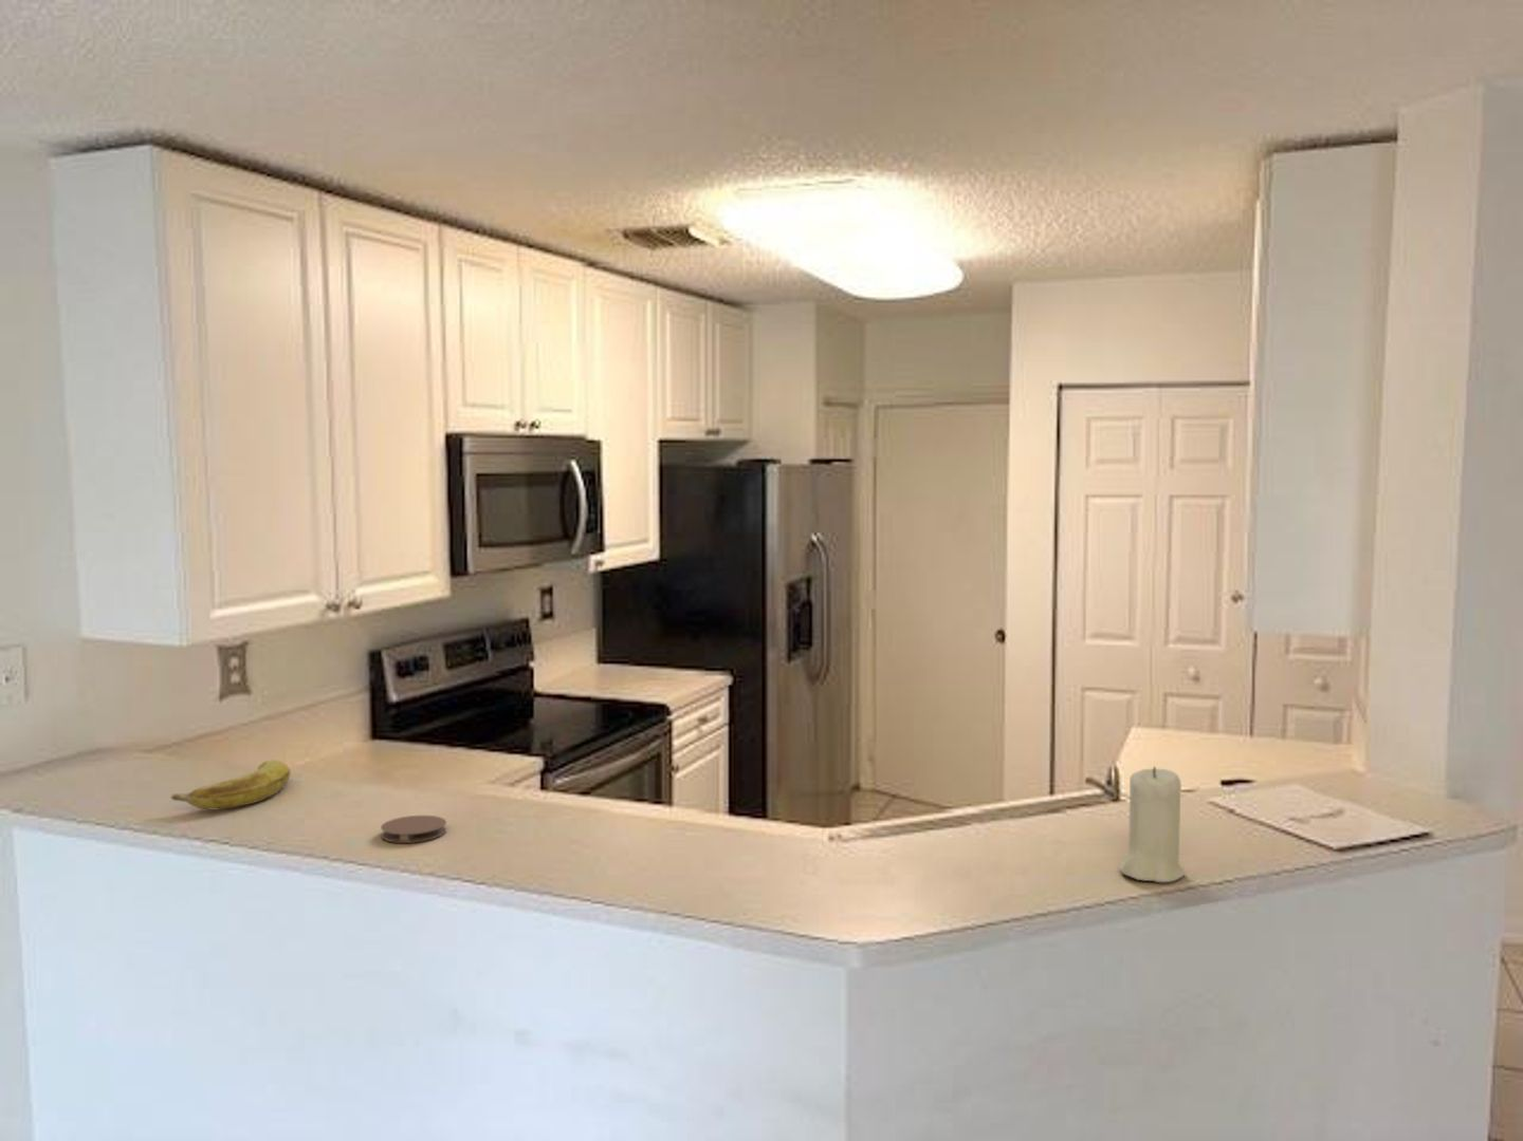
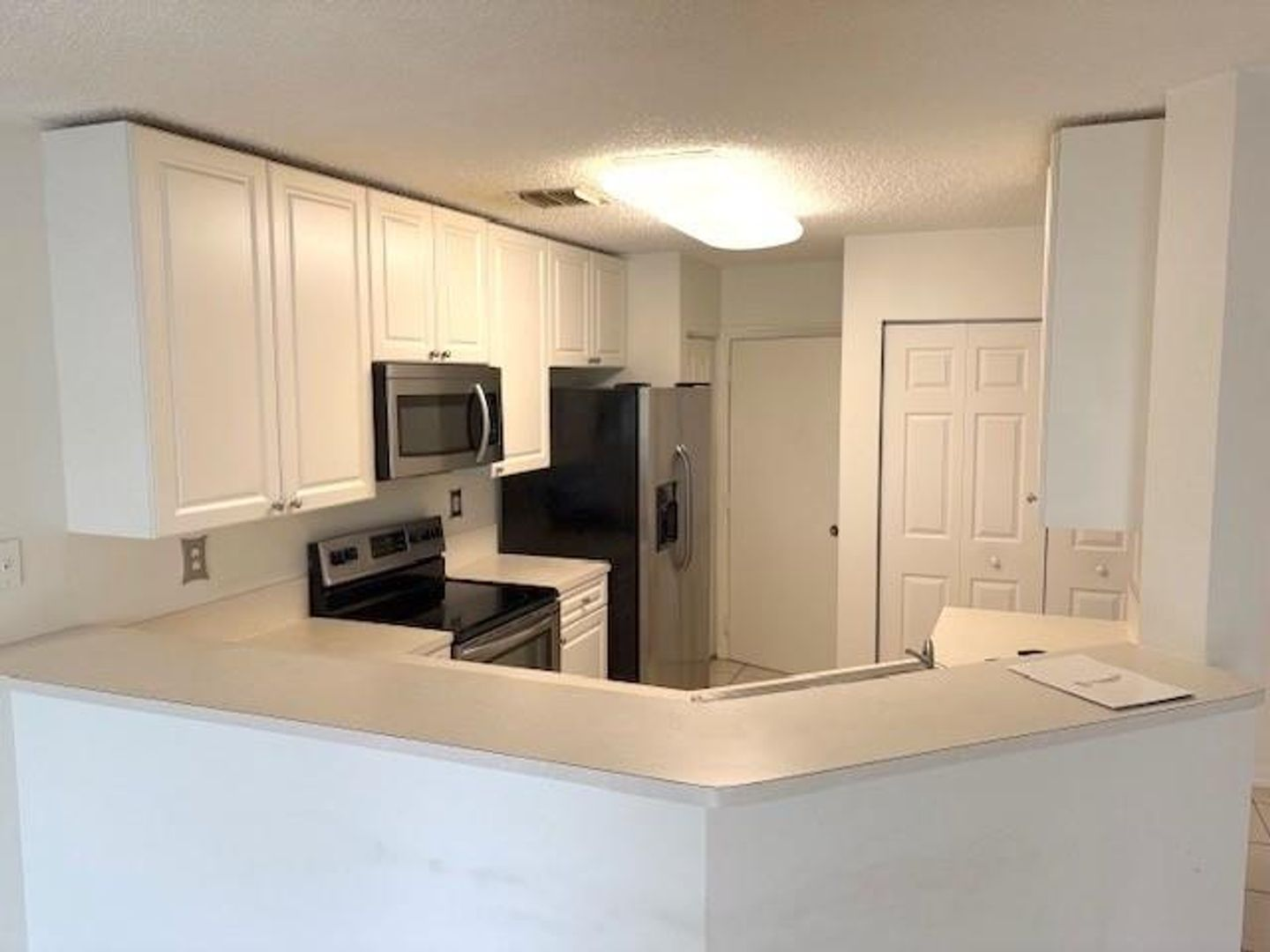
- coaster [380,815,447,844]
- candle [1118,766,1186,883]
- banana [170,760,291,811]
